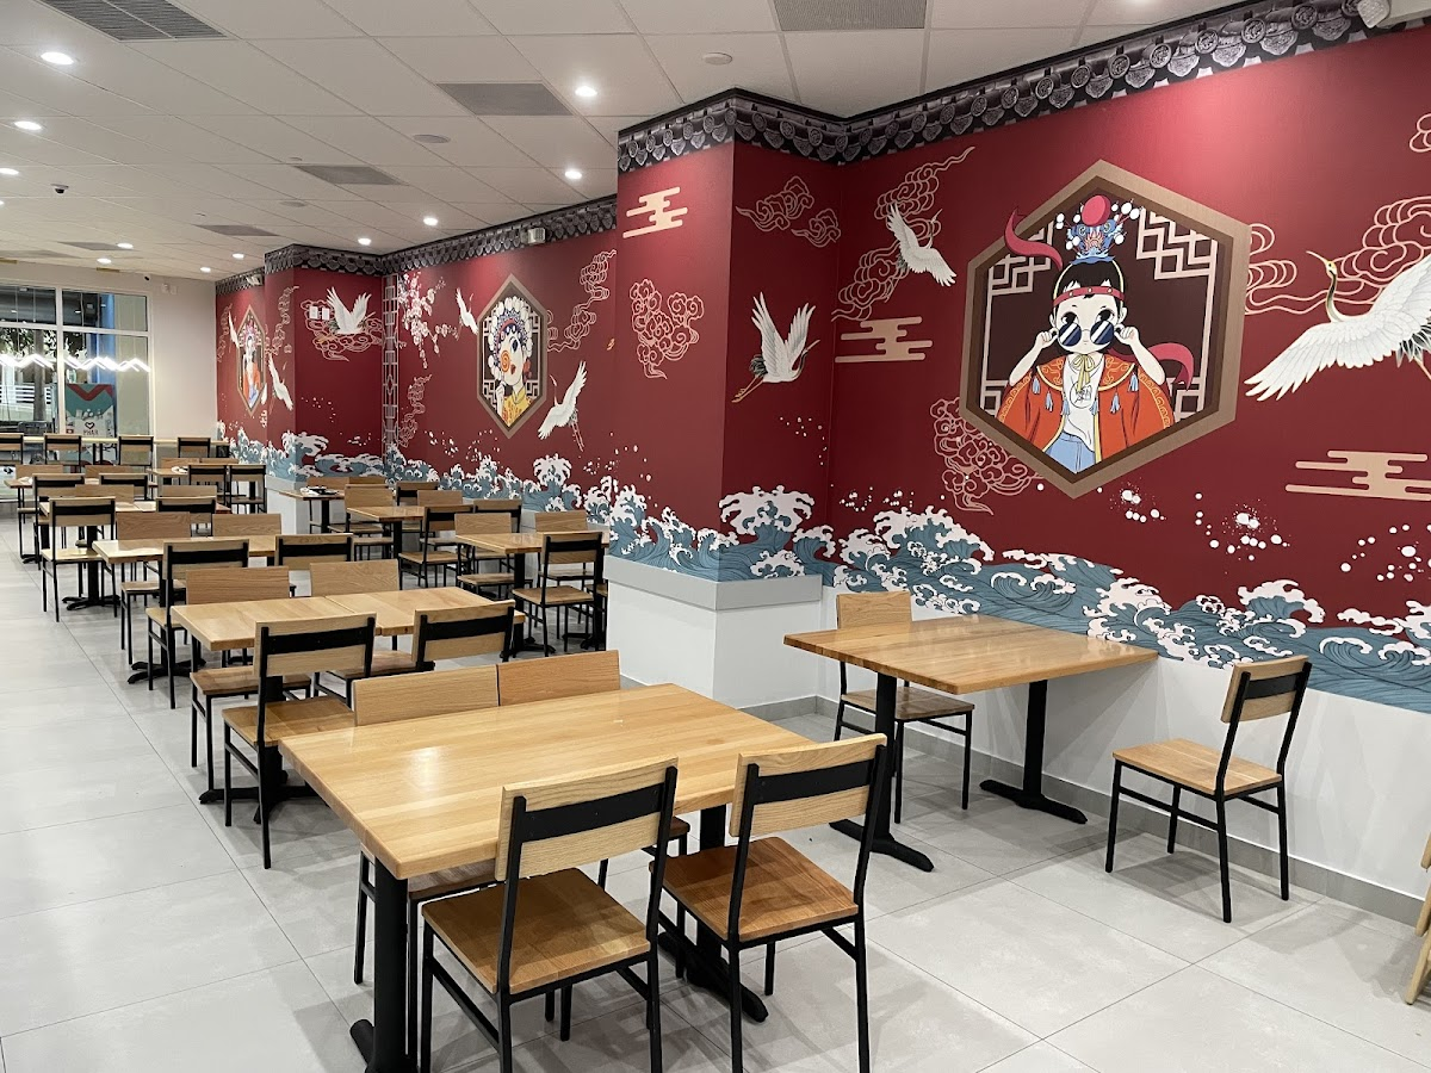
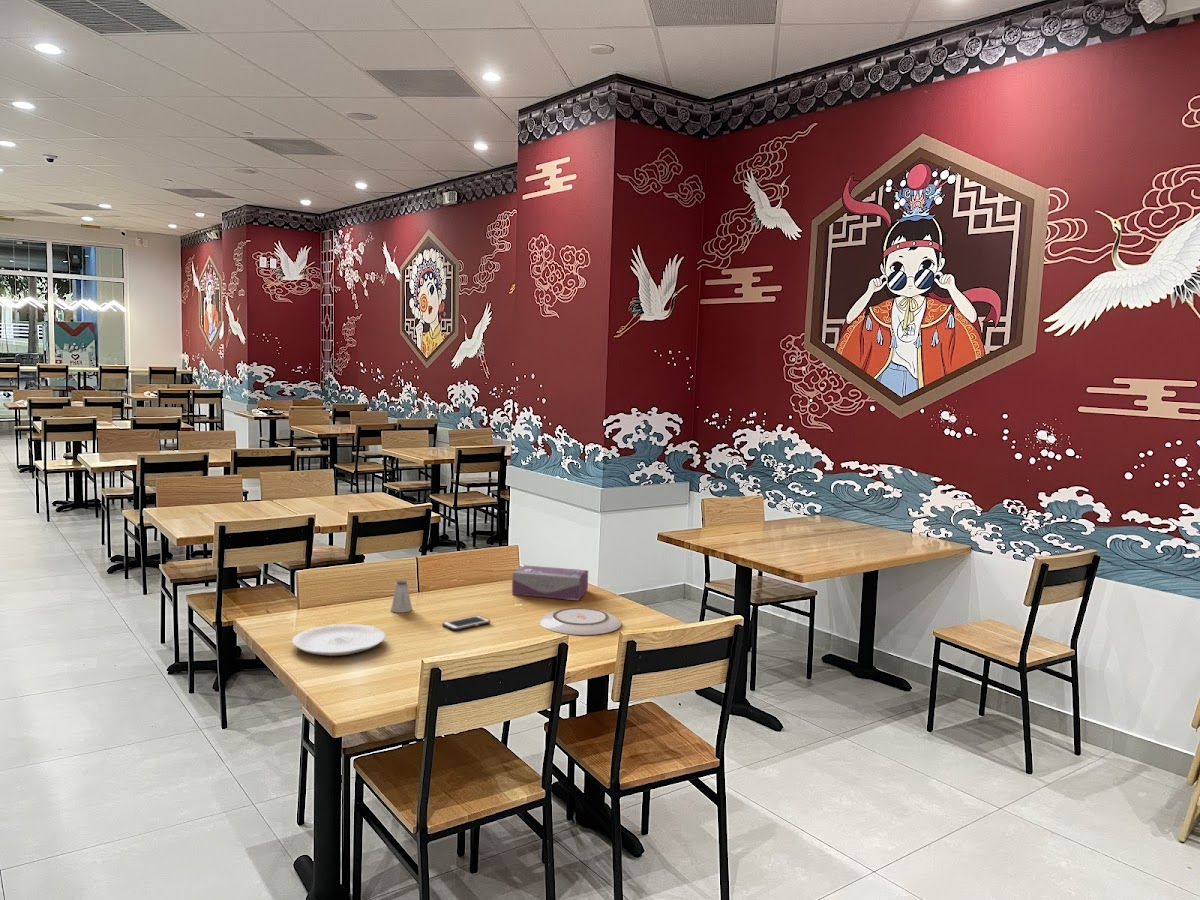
+ tissue box [511,564,589,601]
+ cell phone [441,614,491,632]
+ plate [291,623,386,657]
+ plate [539,607,622,636]
+ saltshaker [390,579,413,614]
